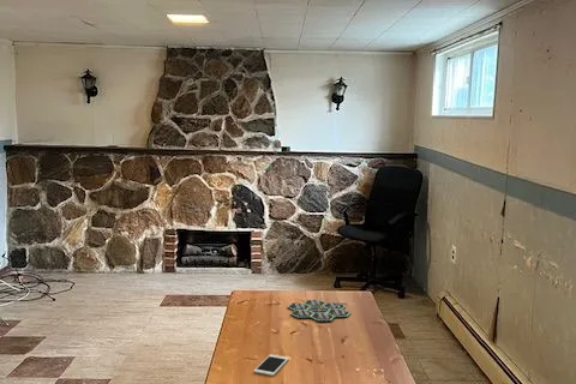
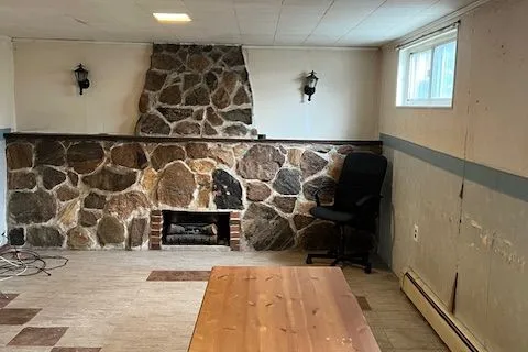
- cell phone [253,353,289,377]
- board game [287,299,352,323]
